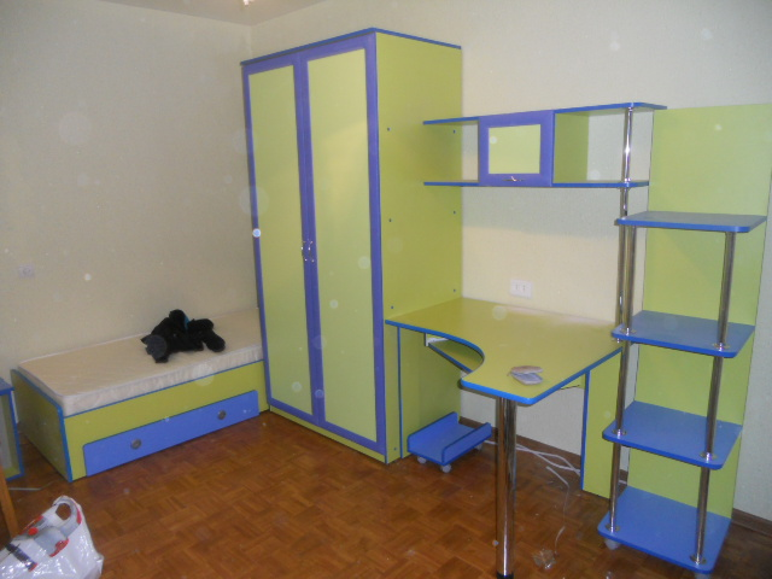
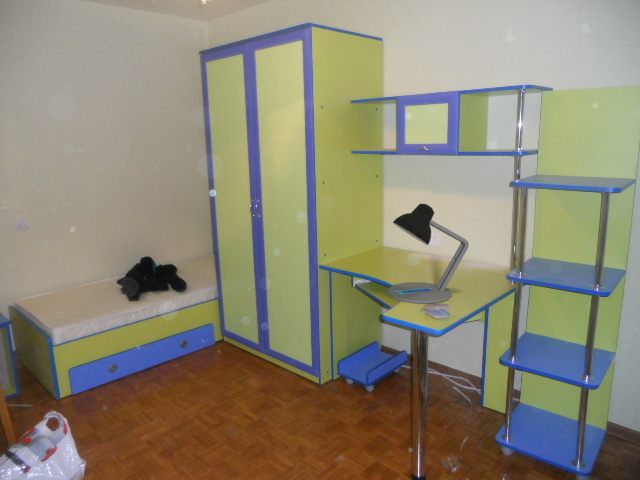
+ desk lamp [387,203,470,304]
